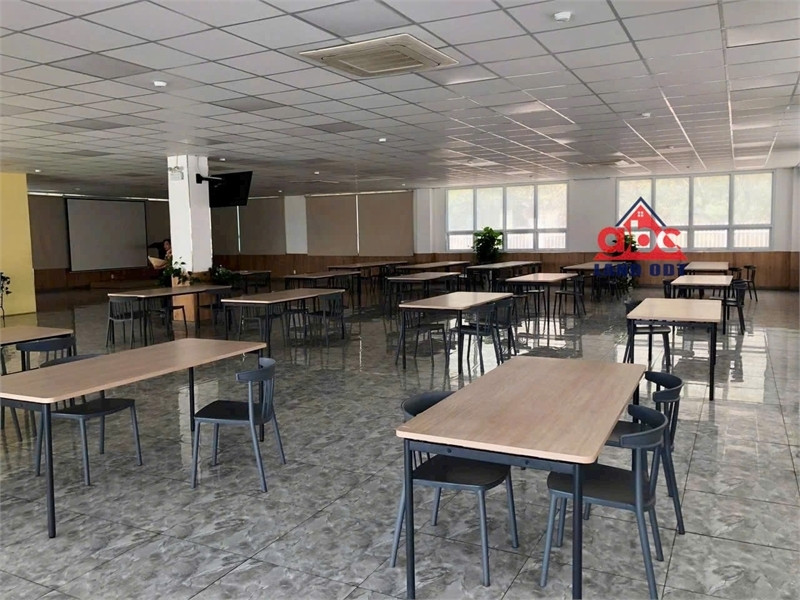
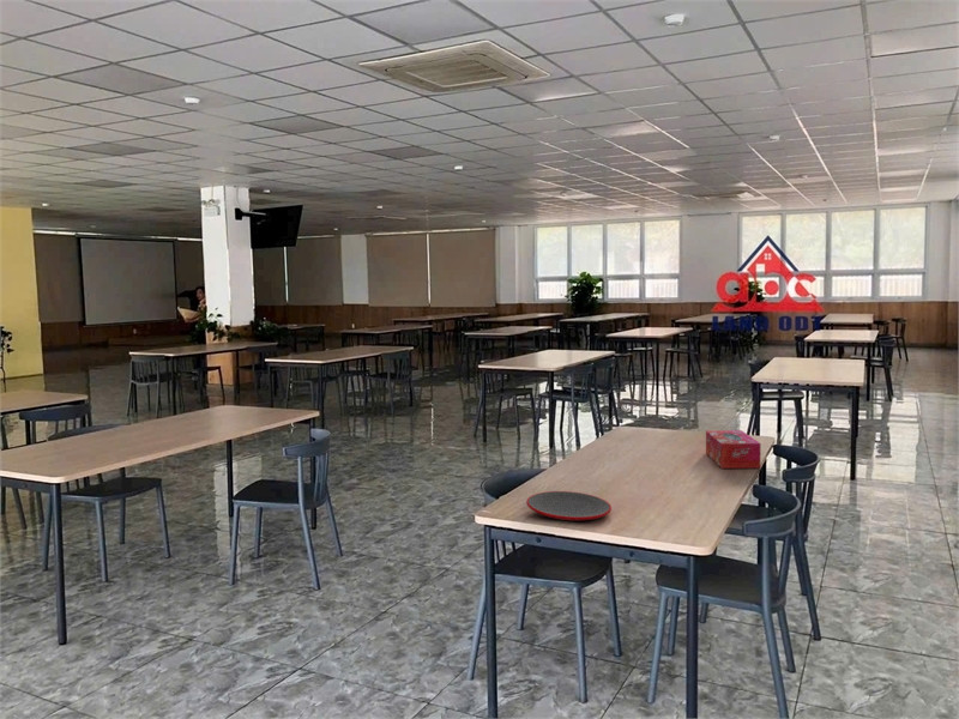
+ tissue box [705,429,762,470]
+ plate [525,490,613,521]
